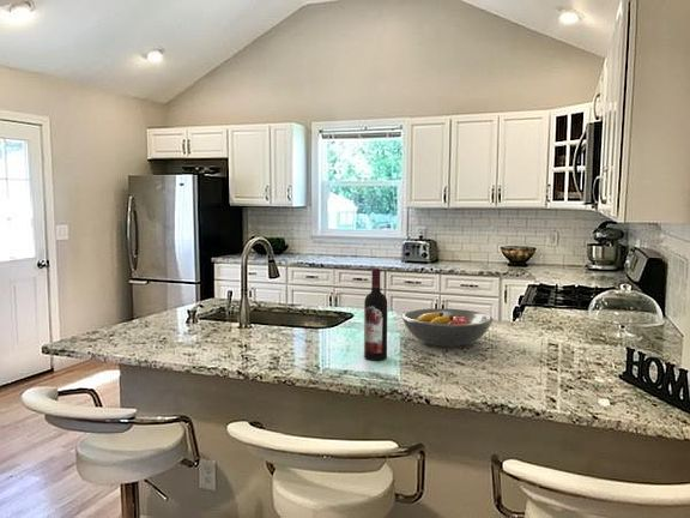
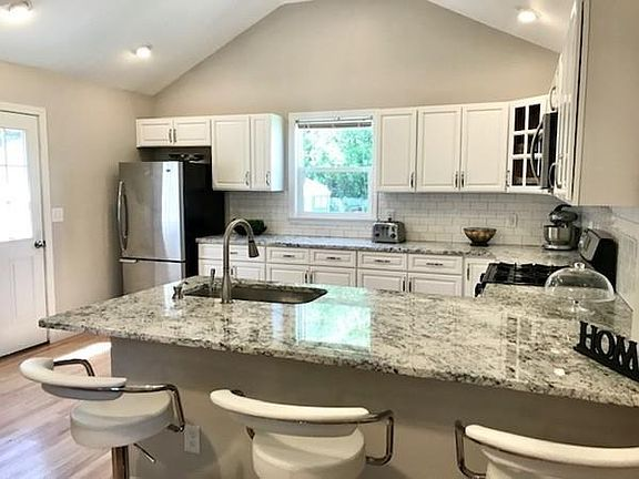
- fruit bowl [400,307,495,348]
- wine bottle [363,267,388,361]
